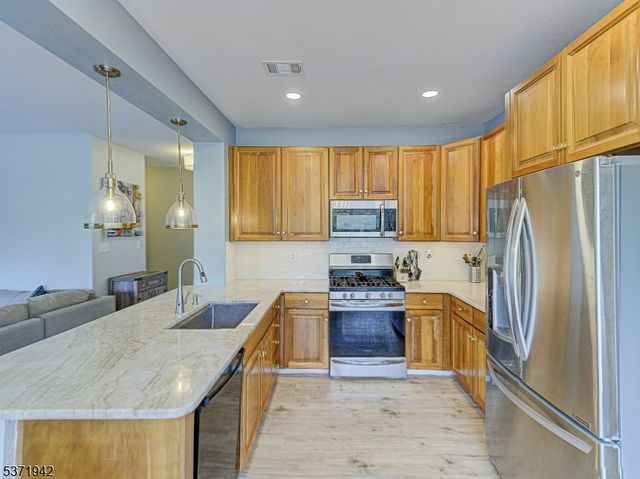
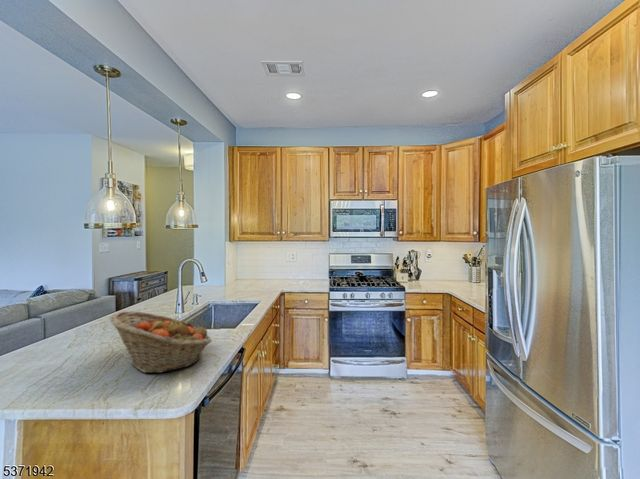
+ fruit basket [109,311,213,374]
